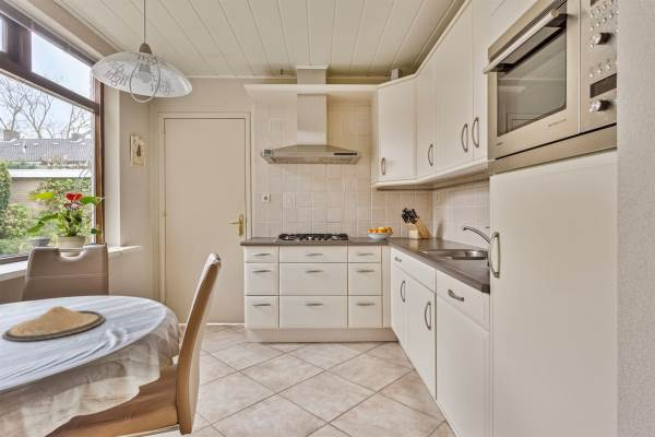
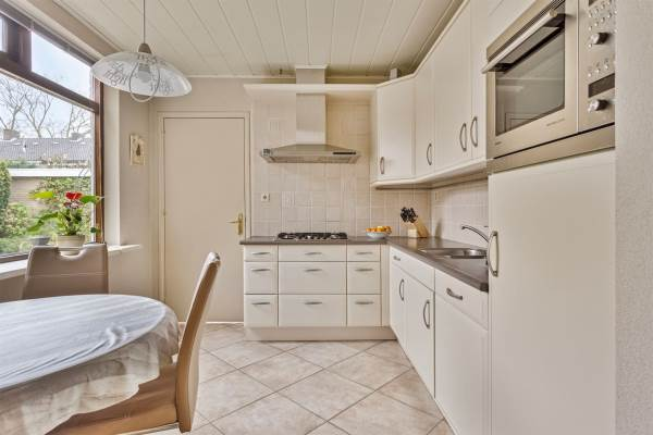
- plate [1,305,106,342]
